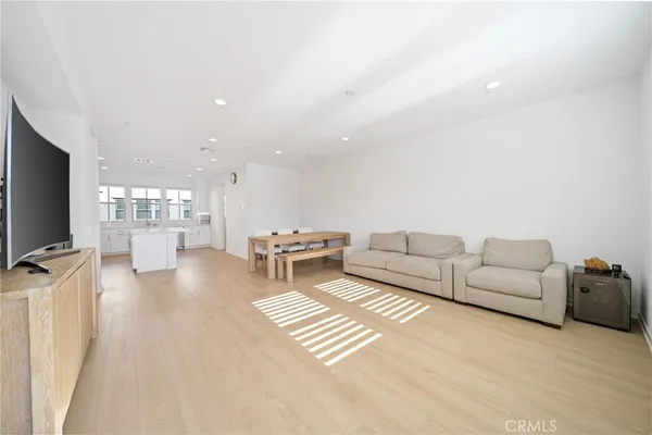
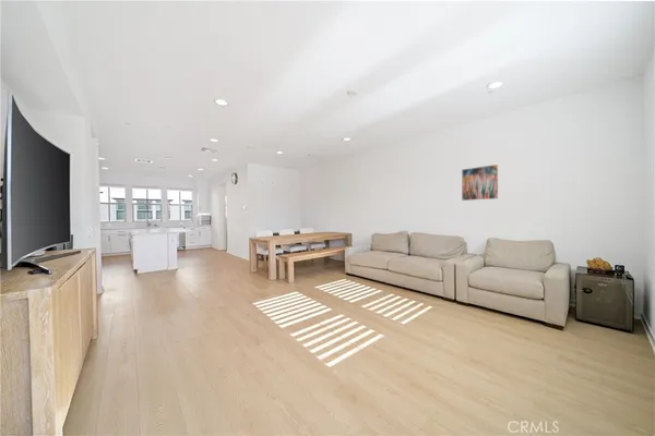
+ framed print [461,164,500,202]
